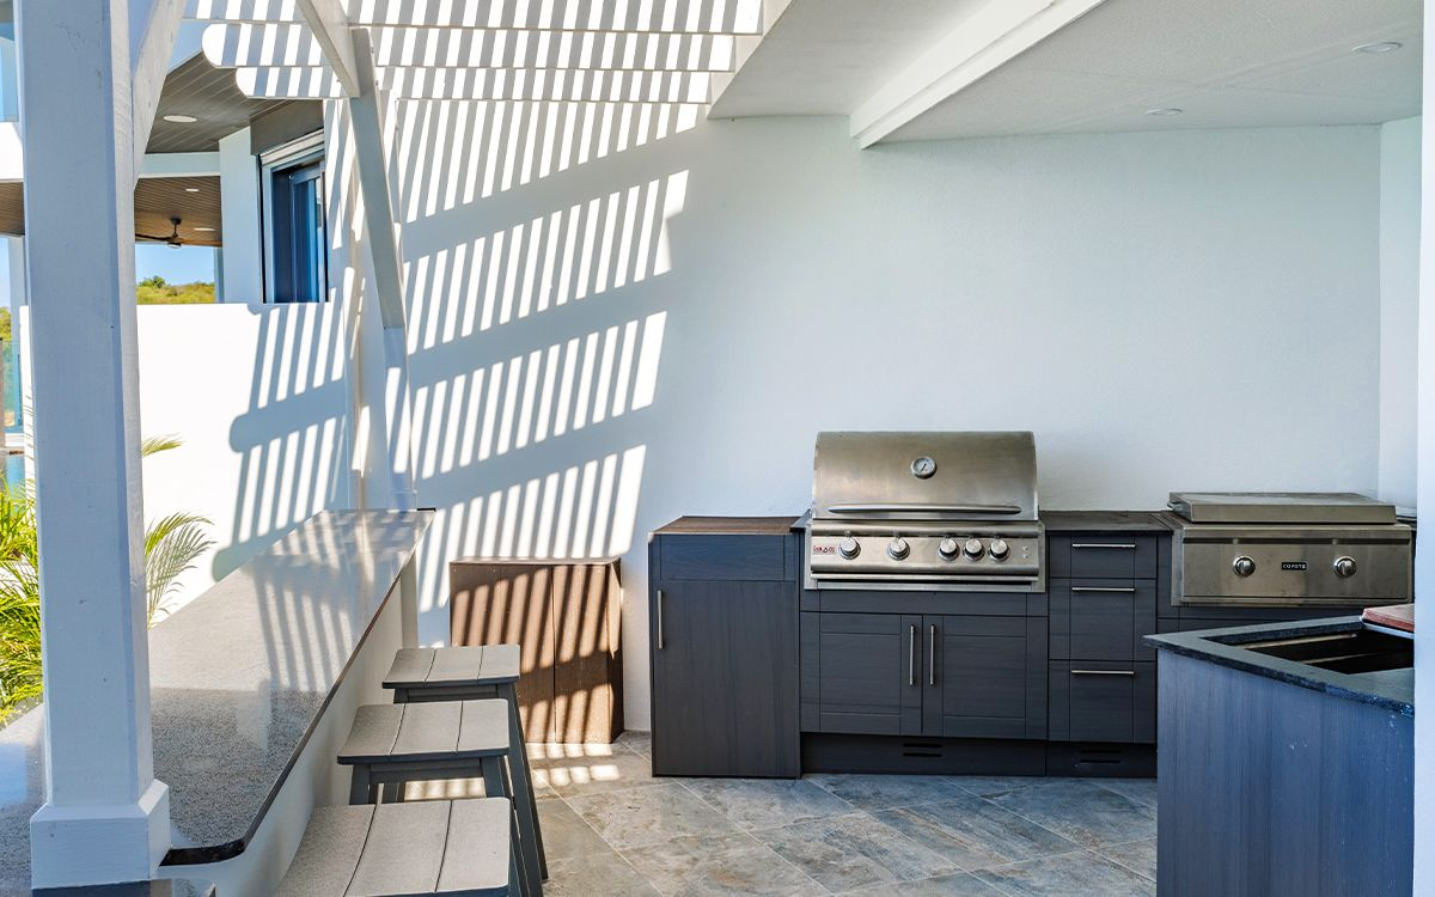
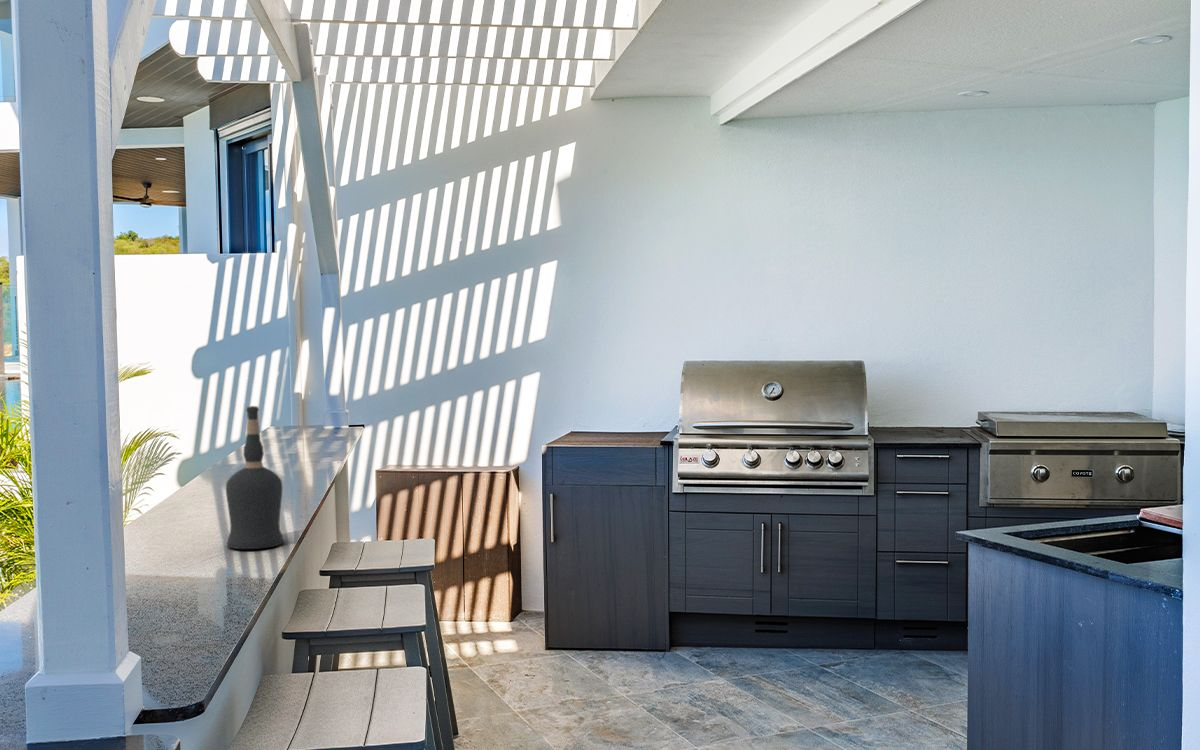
+ liquor bottle [225,405,285,550]
